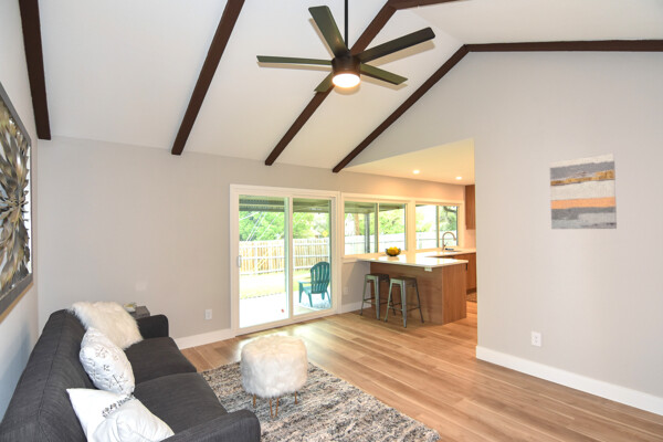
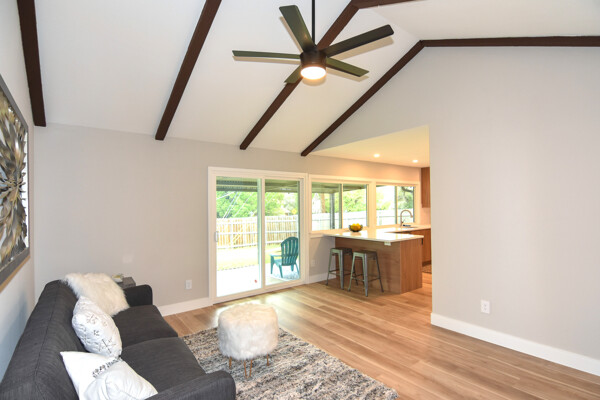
- wall art [549,152,618,230]
